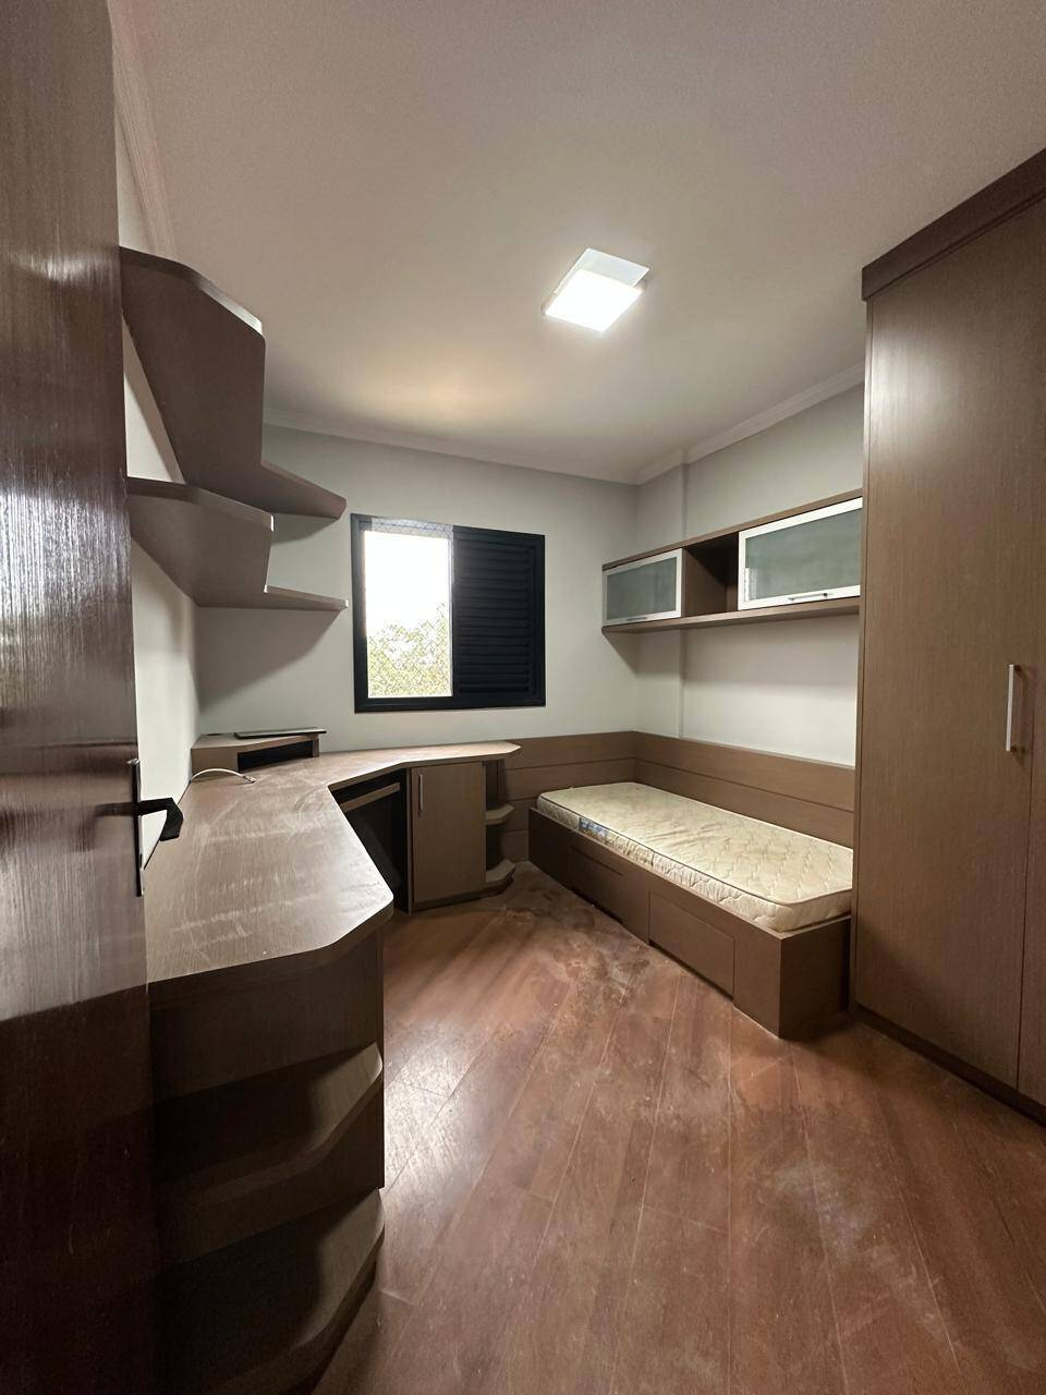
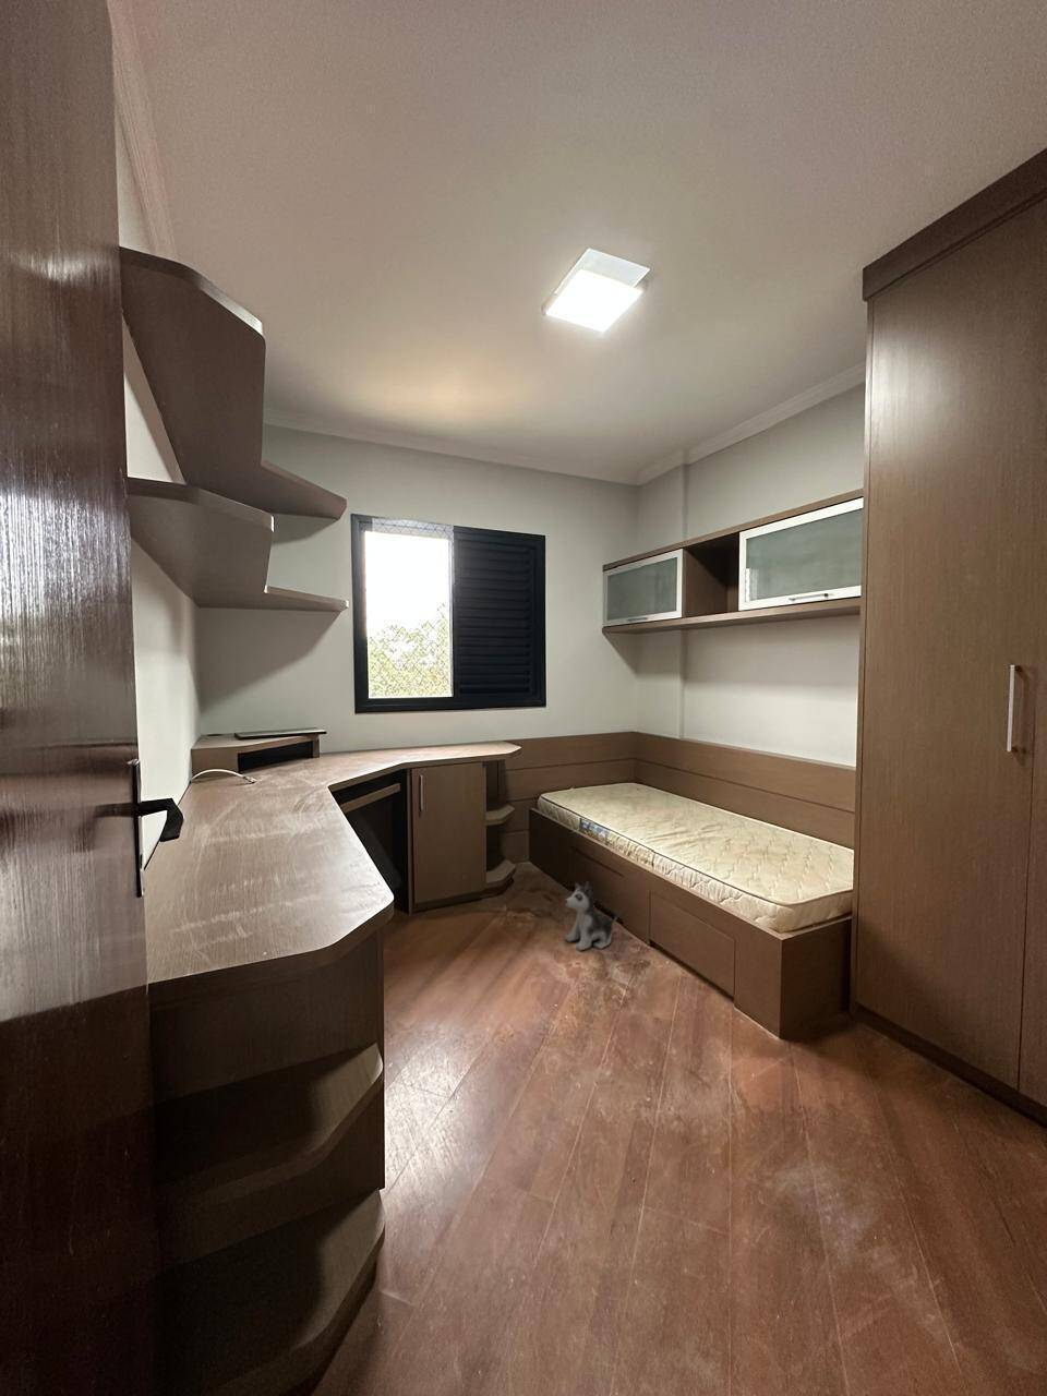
+ plush toy [564,880,618,952]
